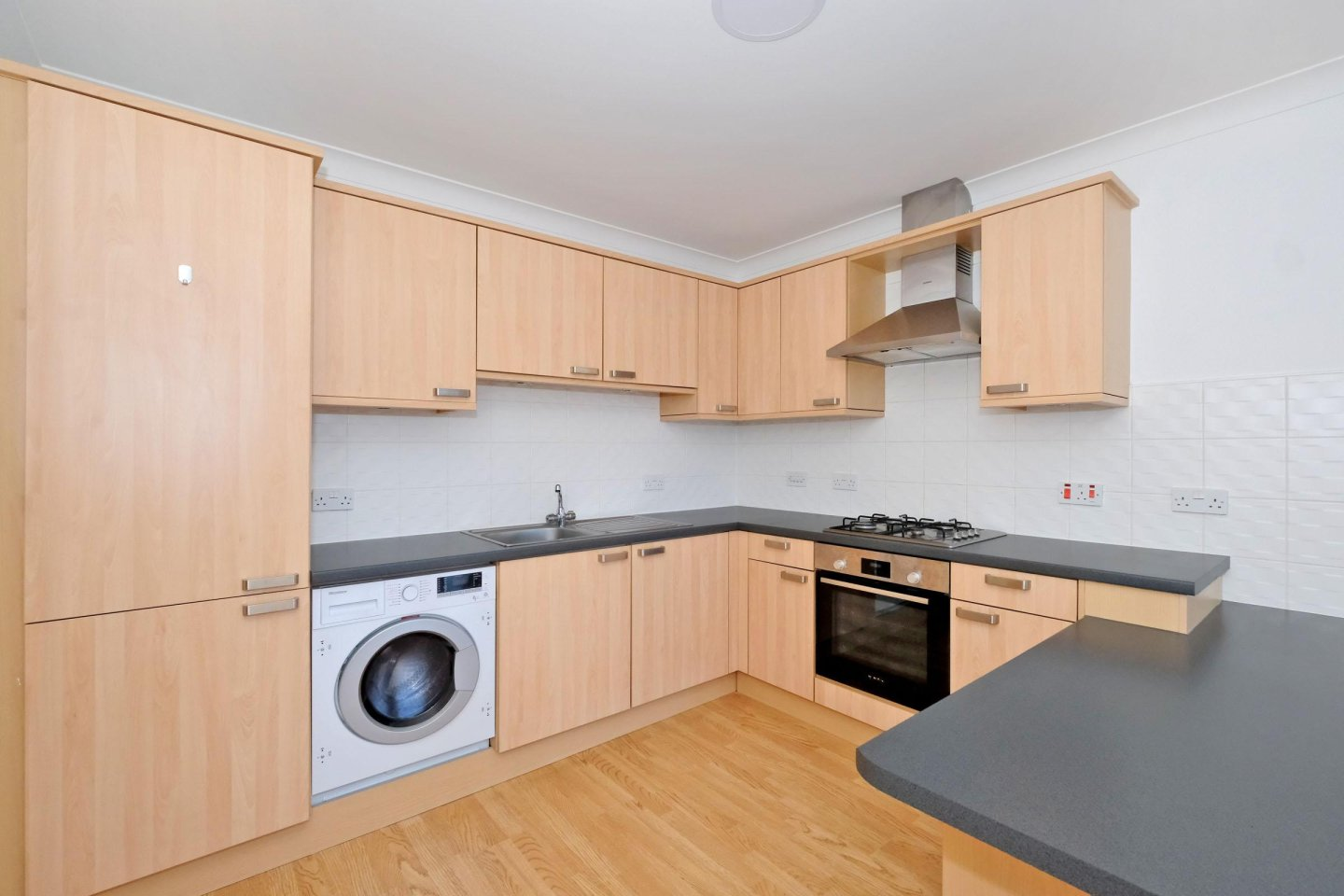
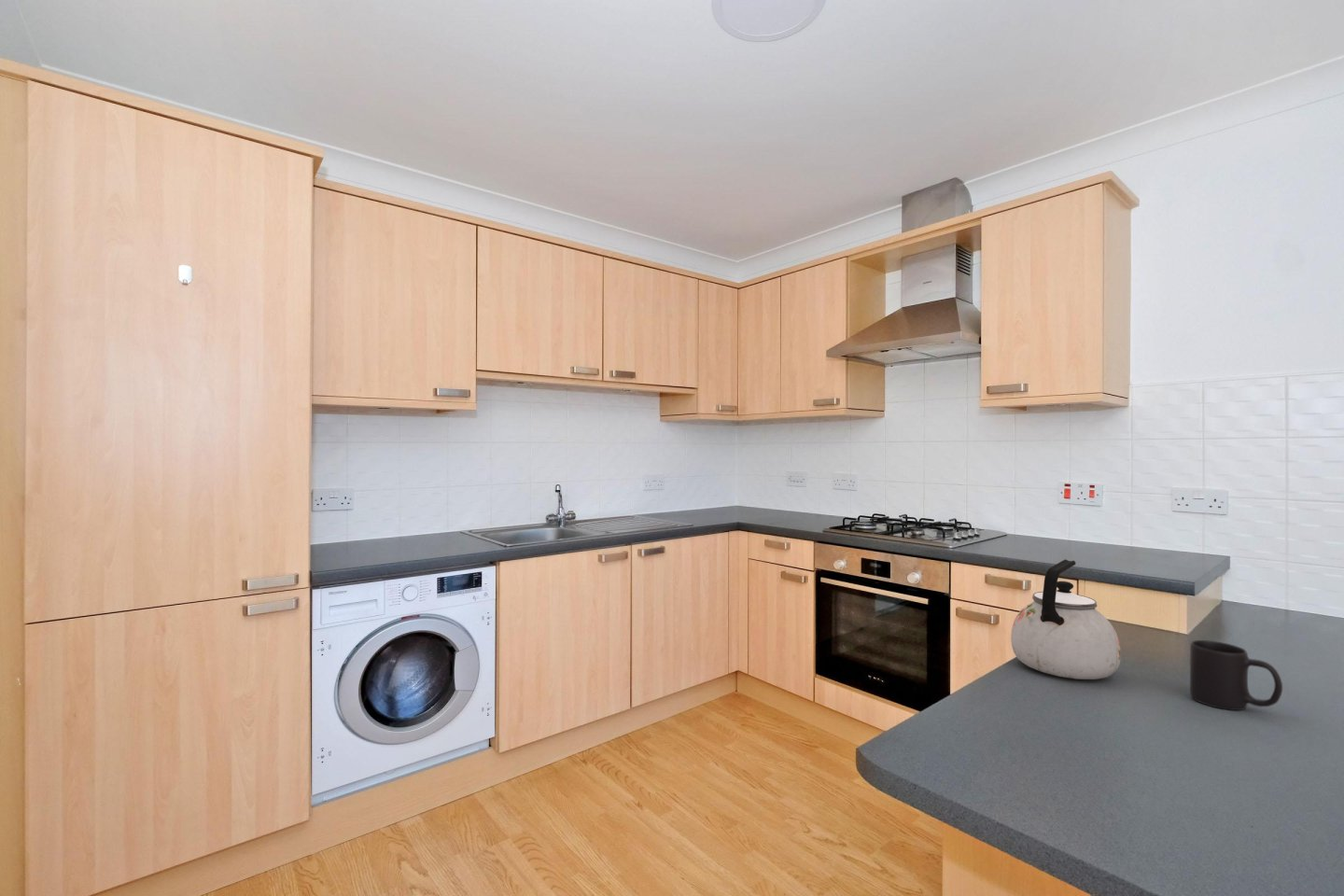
+ kettle [1010,558,1122,680]
+ mug [1189,639,1283,711]
